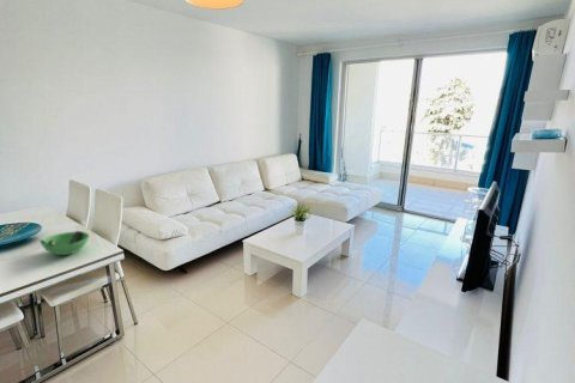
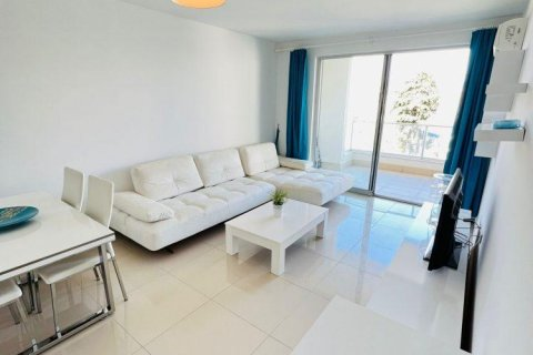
- bowl [38,230,90,256]
